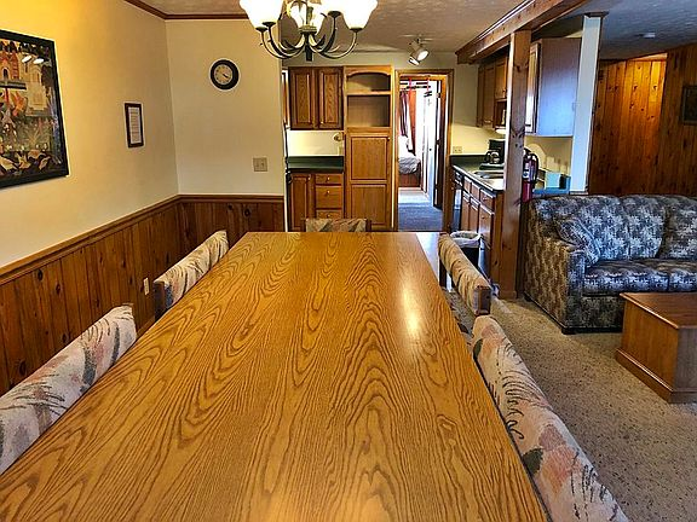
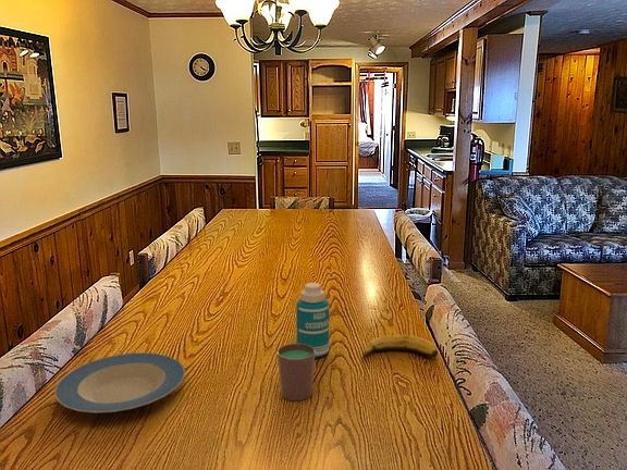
+ bottle [295,282,330,359]
+ banana [360,334,439,360]
+ plate [53,351,186,415]
+ cup [276,343,316,403]
